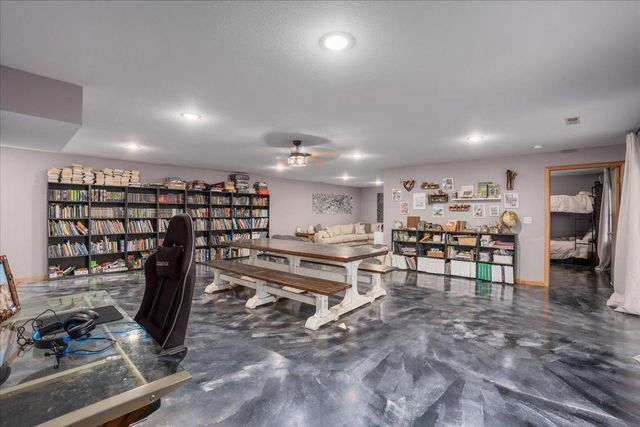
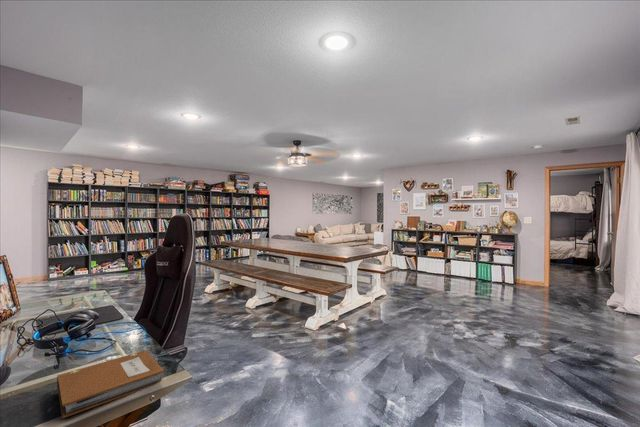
+ notebook [56,350,165,419]
